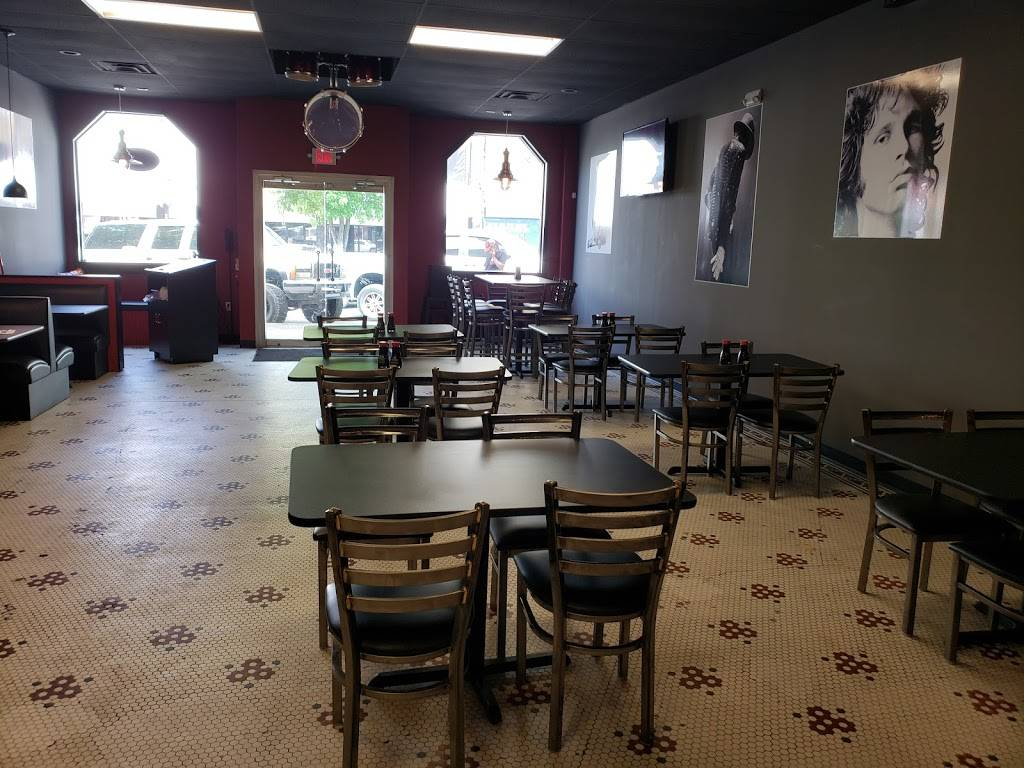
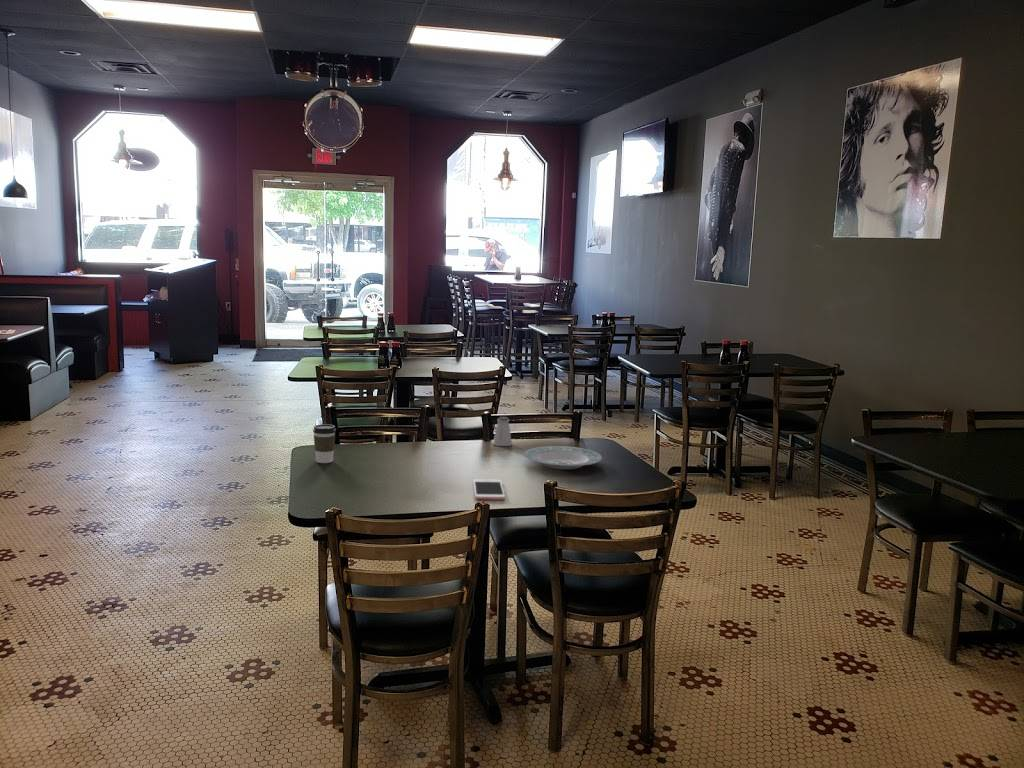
+ saltshaker [492,416,513,447]
+ coffee cup [312,423,337,464]
+ cell phone [472,478,506,501]
+ plate [523,445,603,470]
